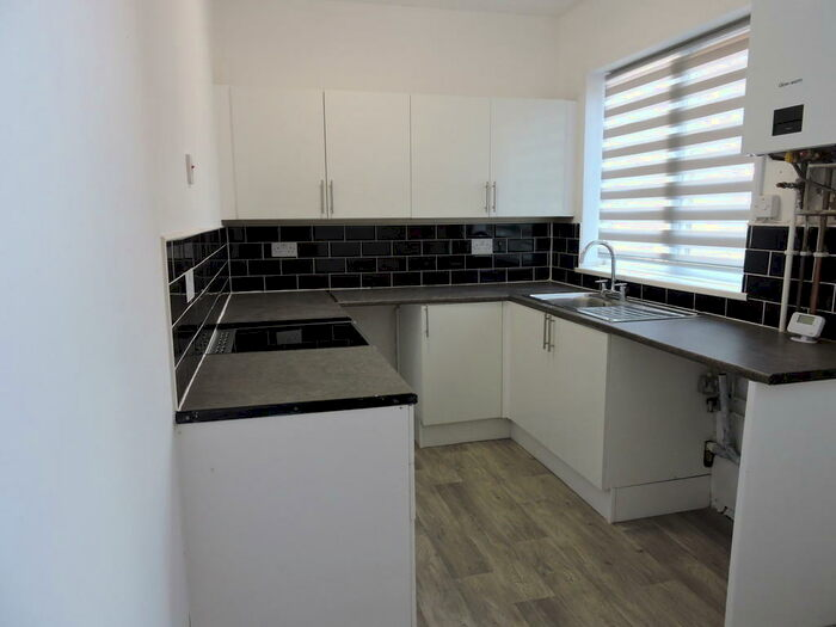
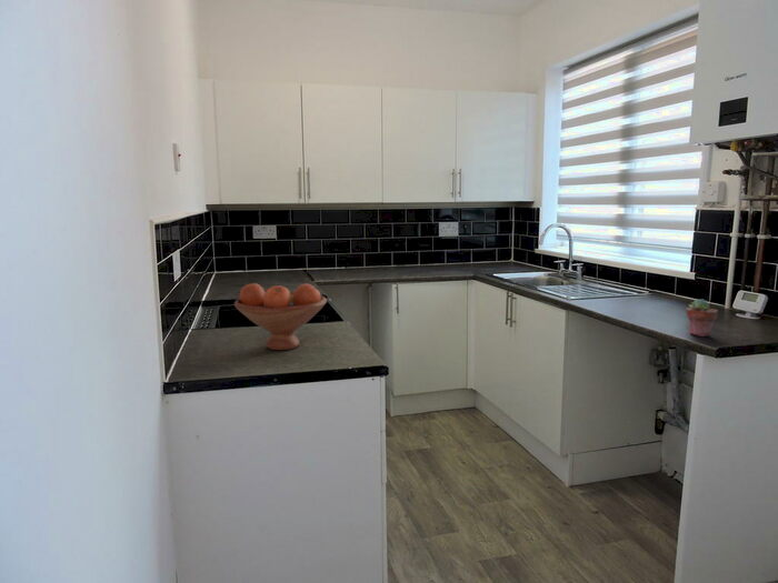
+ potted succulent [686,298,719,338]
+ fruit bowl [233,282,328,351]
